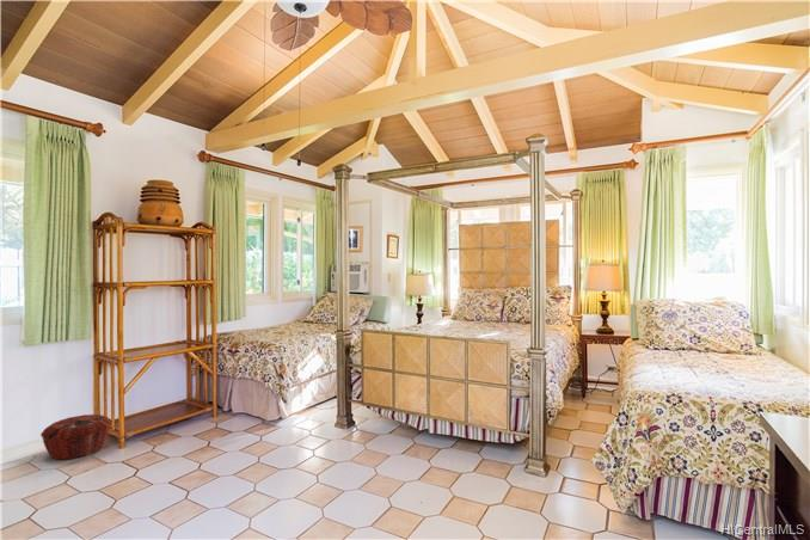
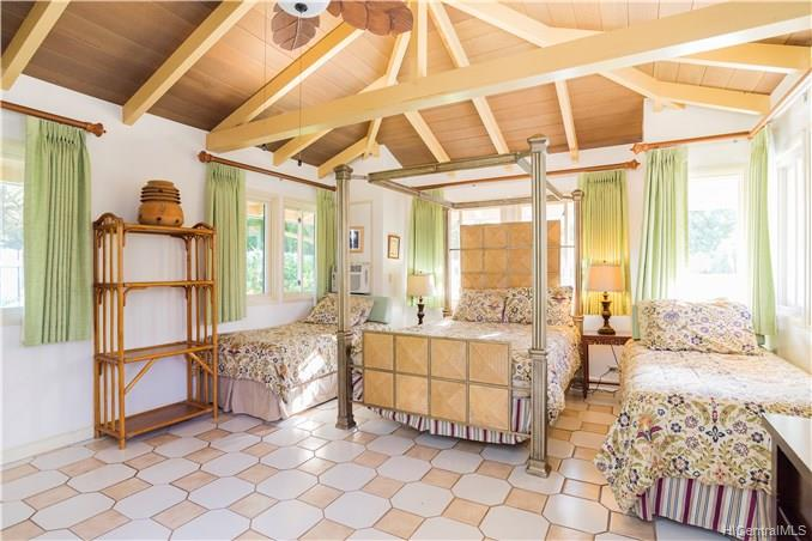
- woven basket [39,413,113,460]
